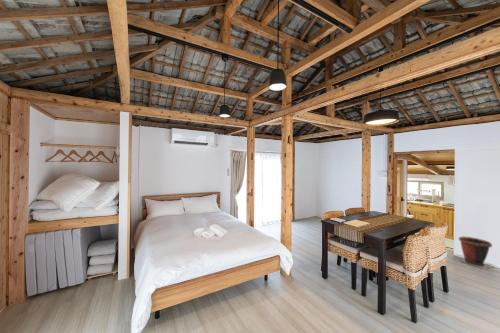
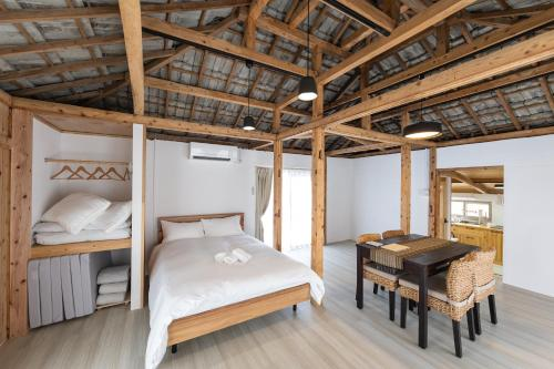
- waste bin [457,236,494,270]
